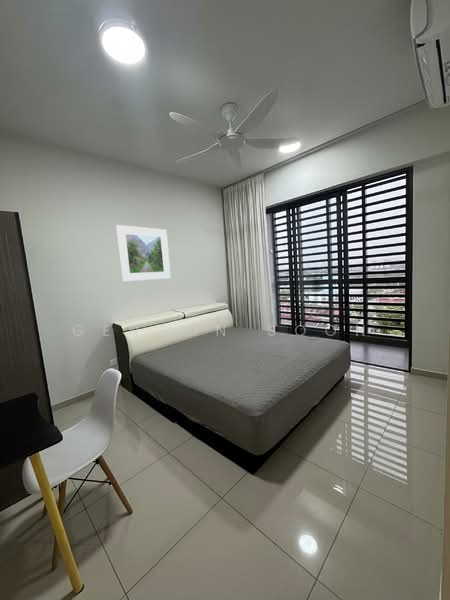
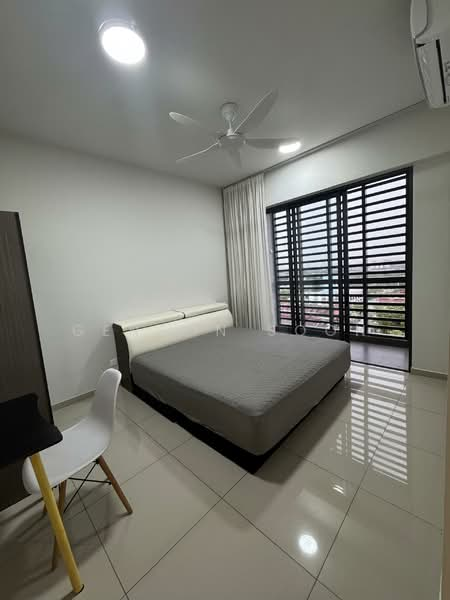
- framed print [115,224,172,283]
